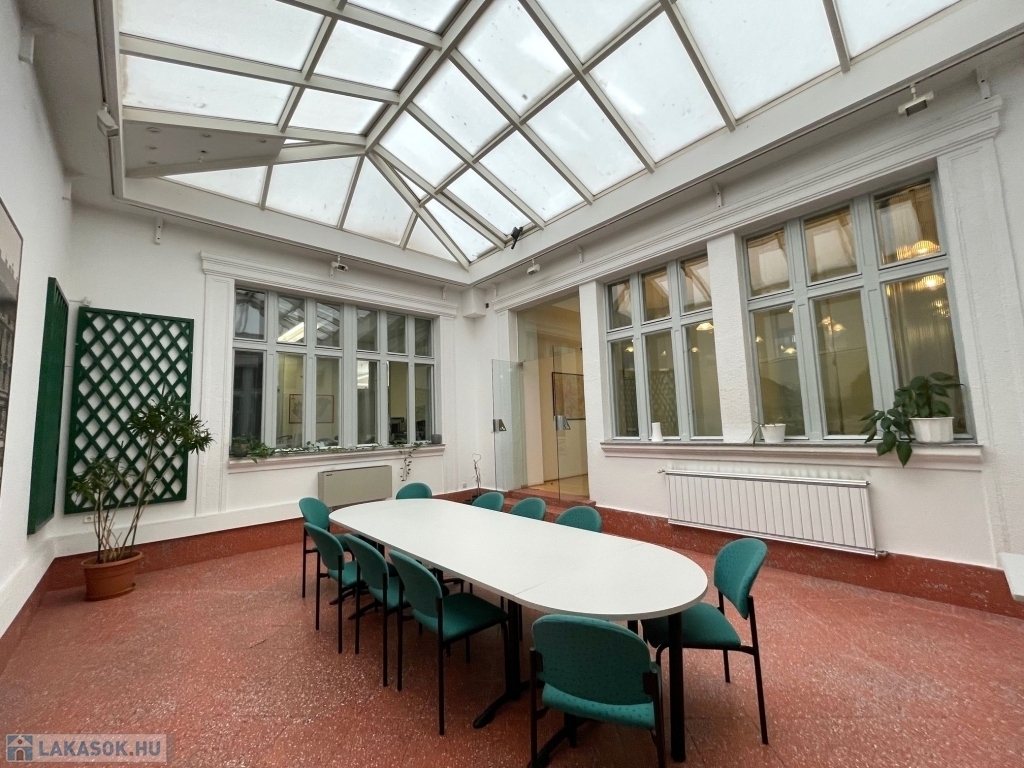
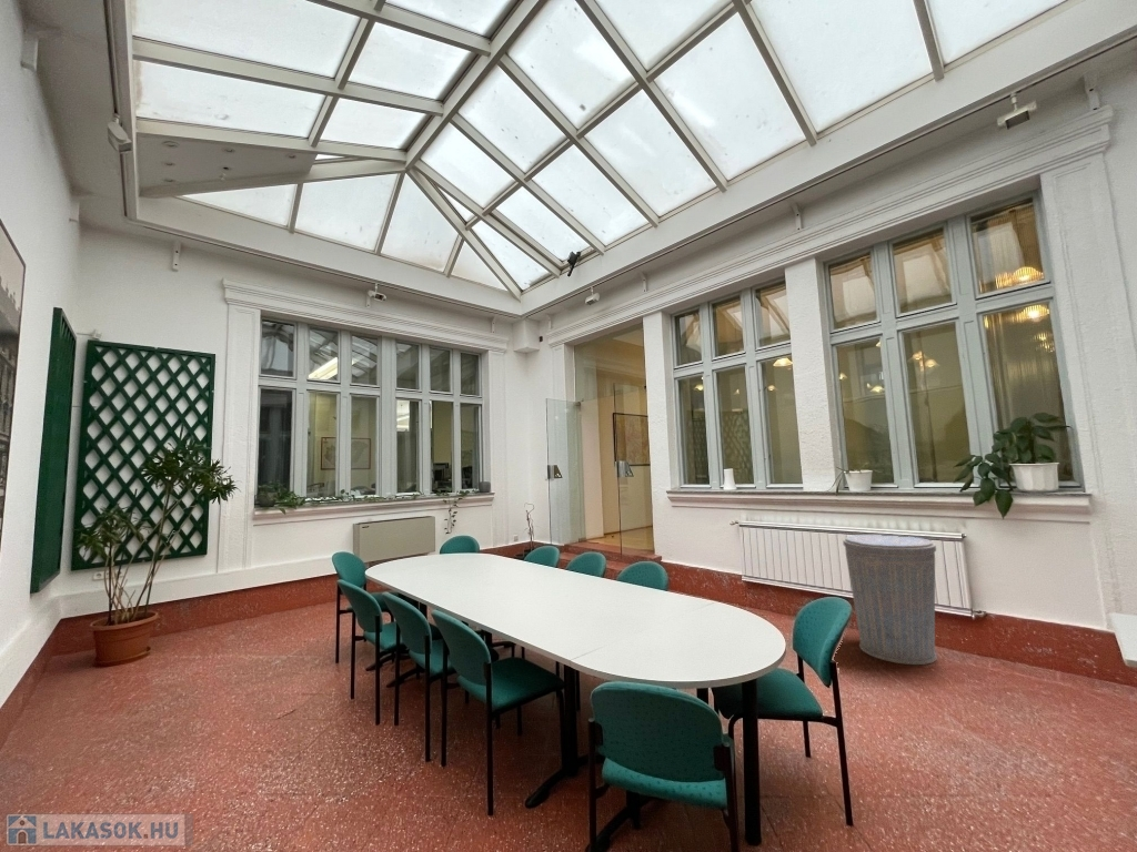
+ trash can [842,534,937,666]
